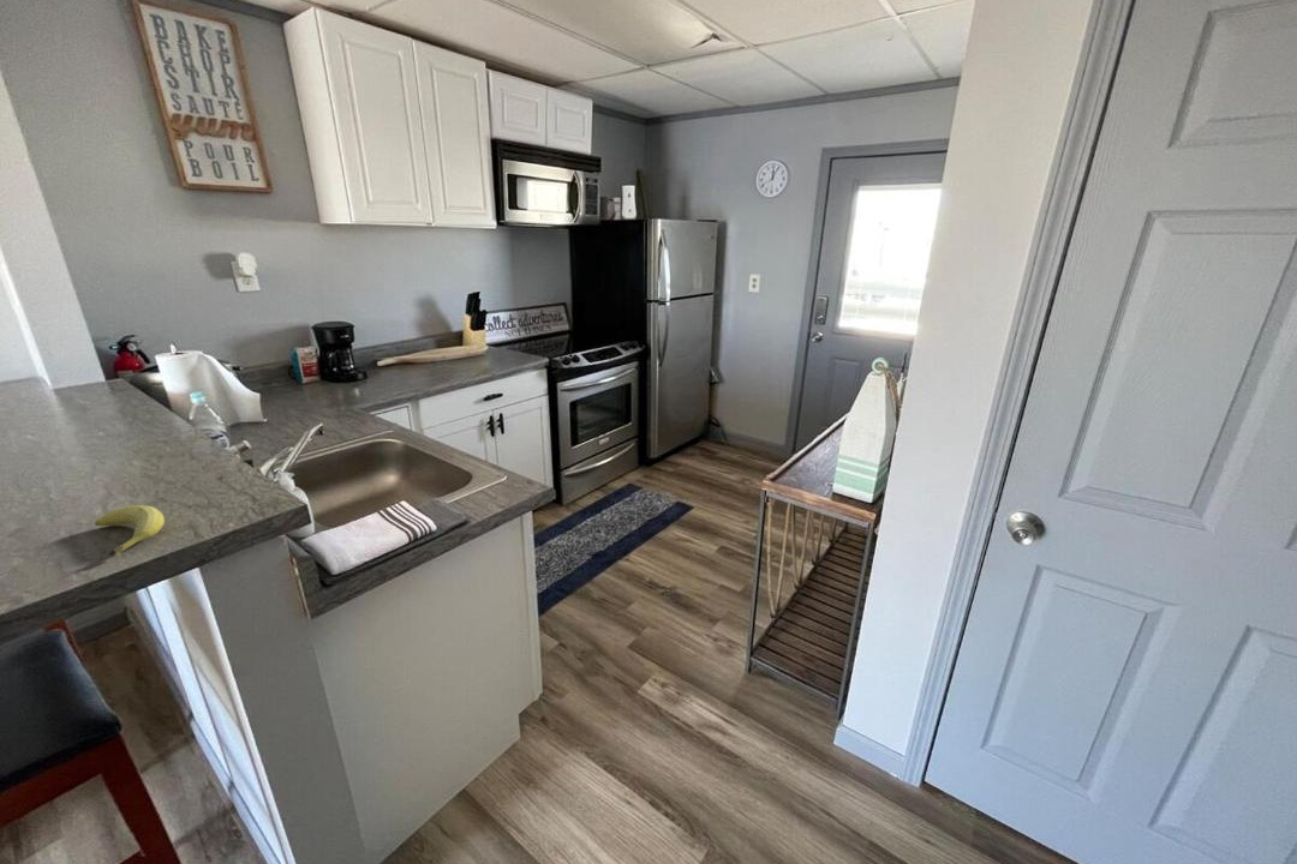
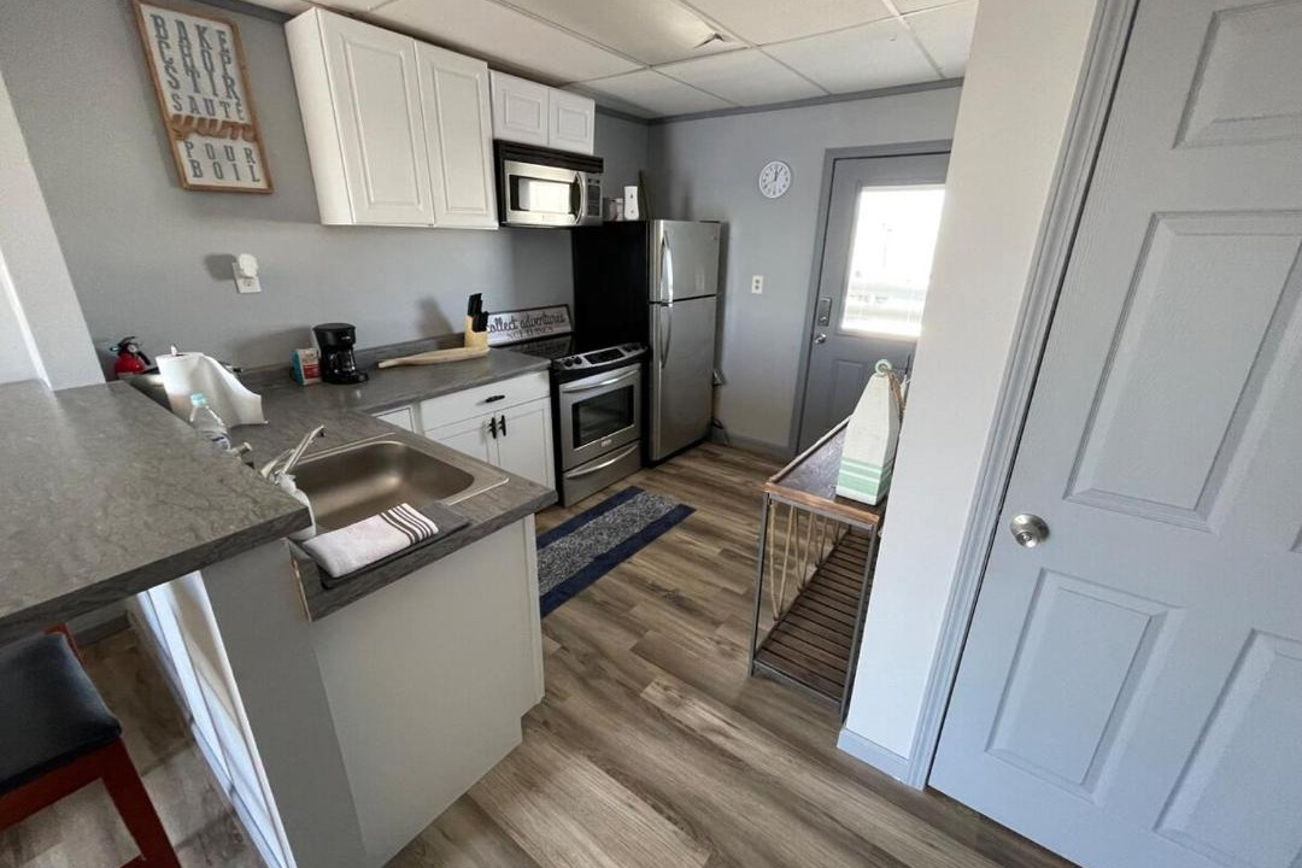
- fruit [94,504,166,557]
